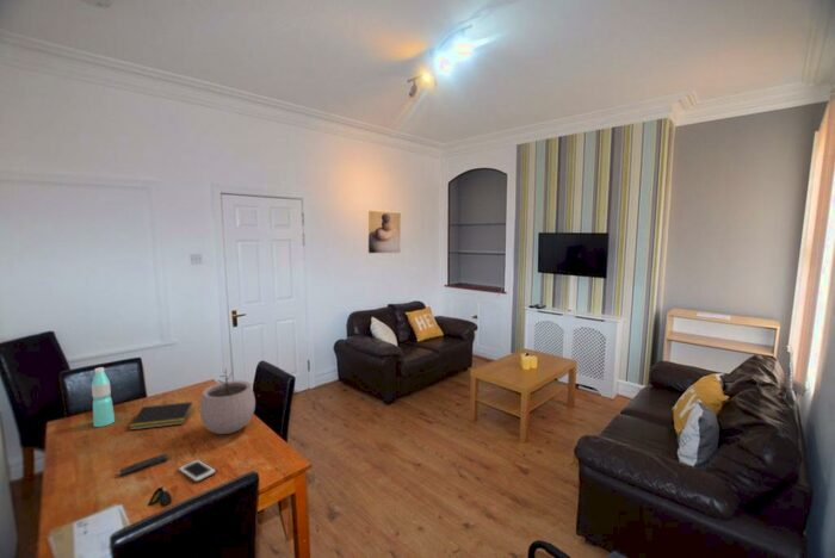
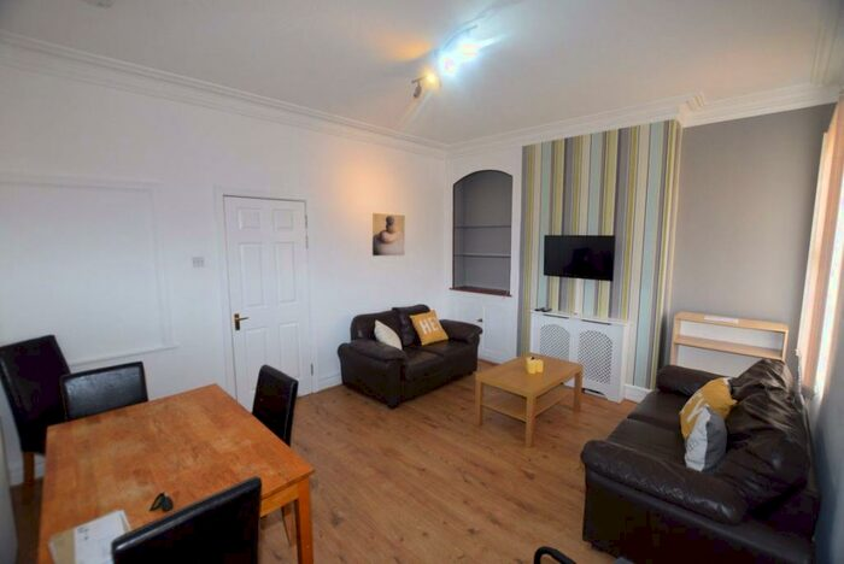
- remote control [116,453,169,477]
- notepad [128,401,193,432]
- cell phone [178,458,217,483]
- plant pot [199,368,256,435]
- water bottle [91,366,116,428]
